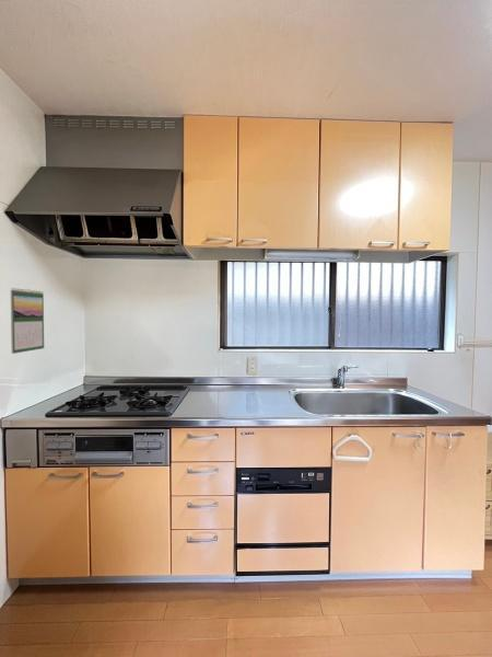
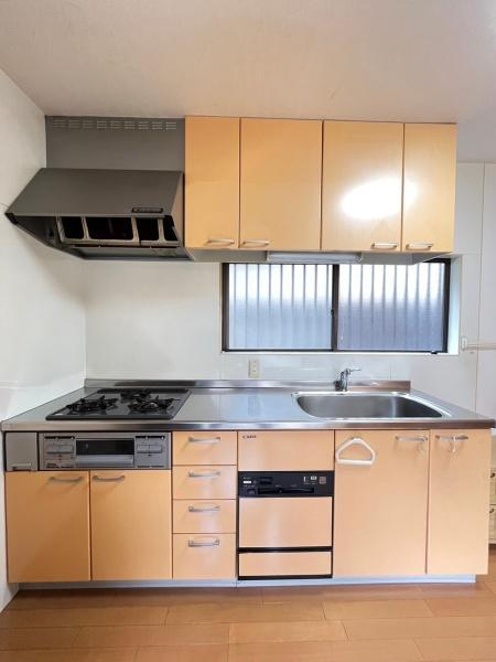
- calendar [10,287,45,355]
